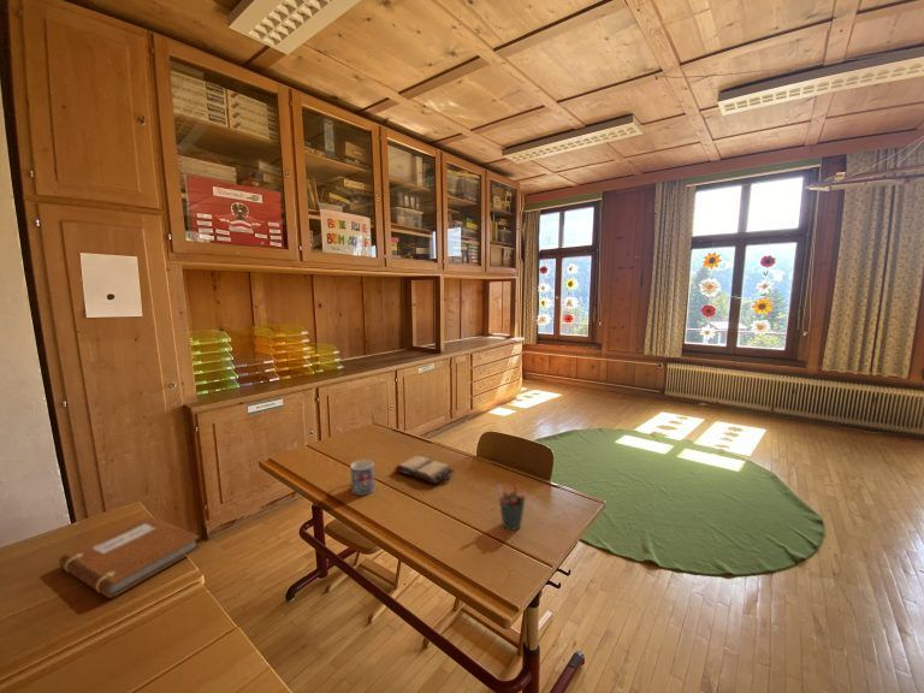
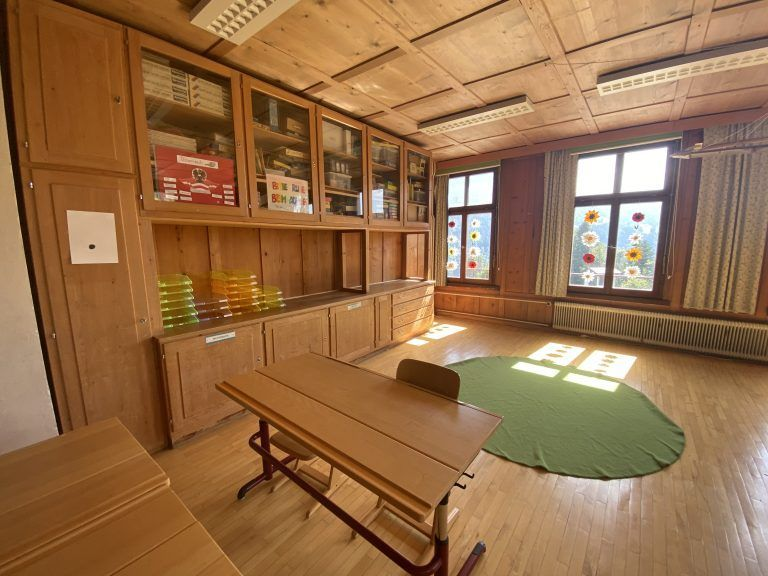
- hardback book [393,455,456,485]
- notebook [58,515,202,599]
- pen holder [497,484,527,532]
- mug [349,458,375,496]
